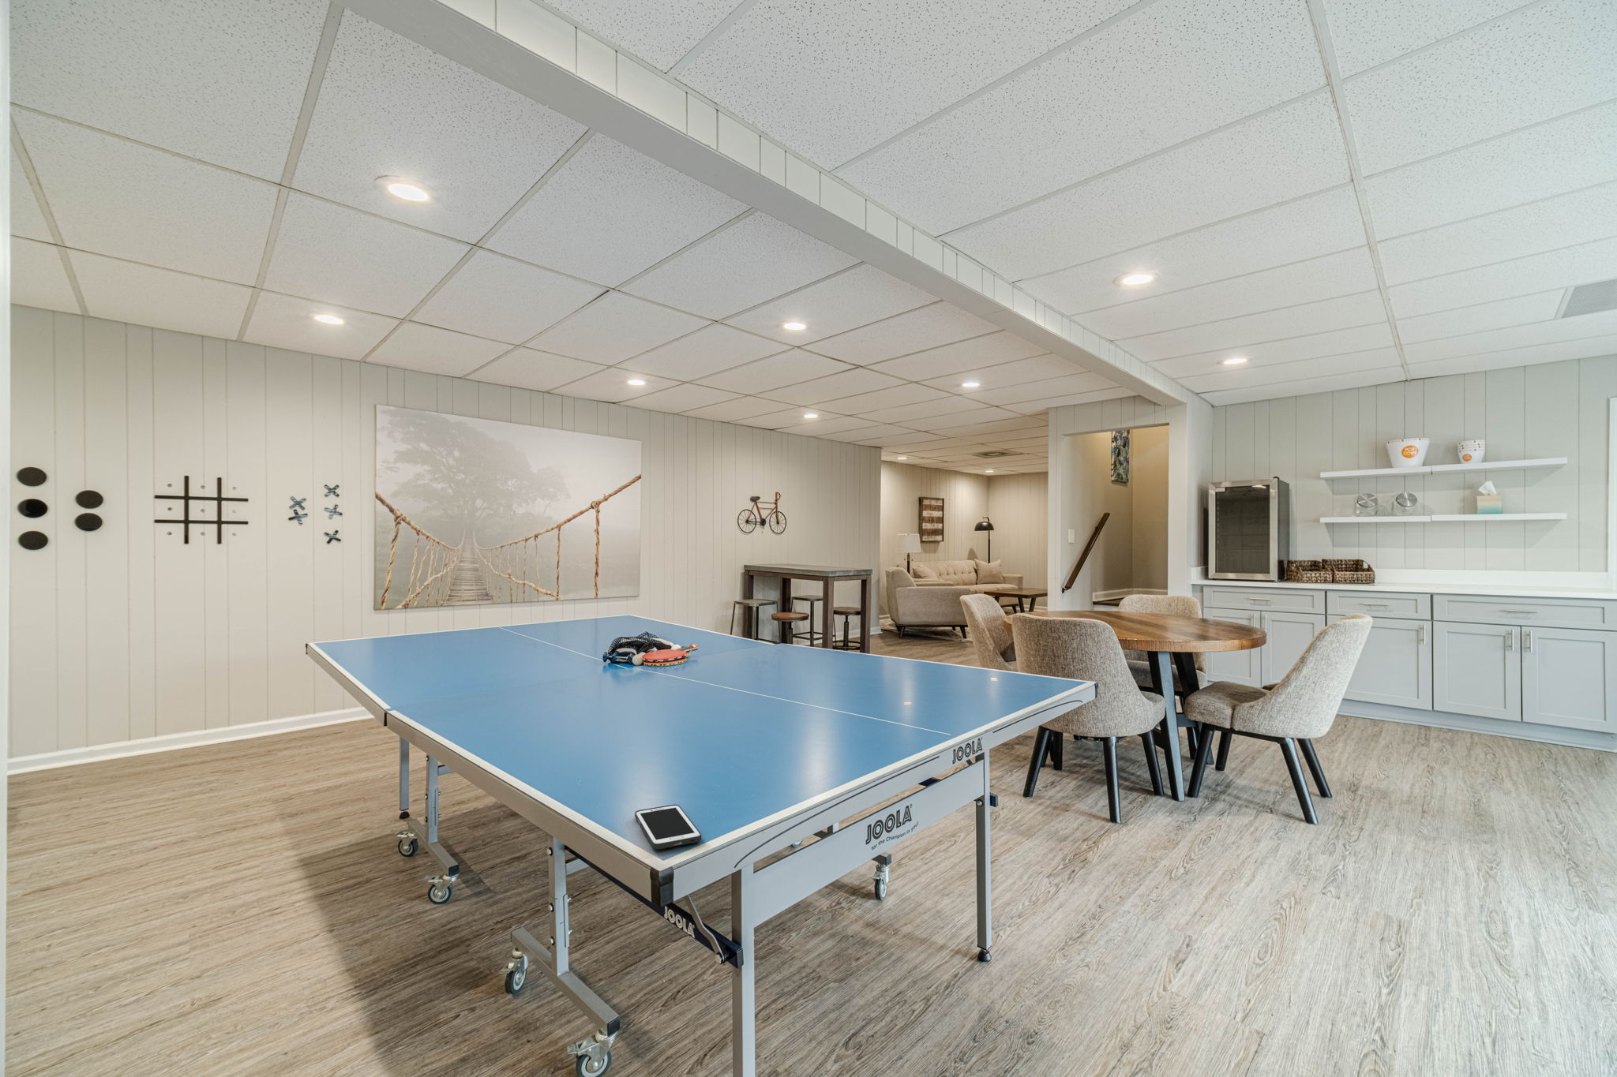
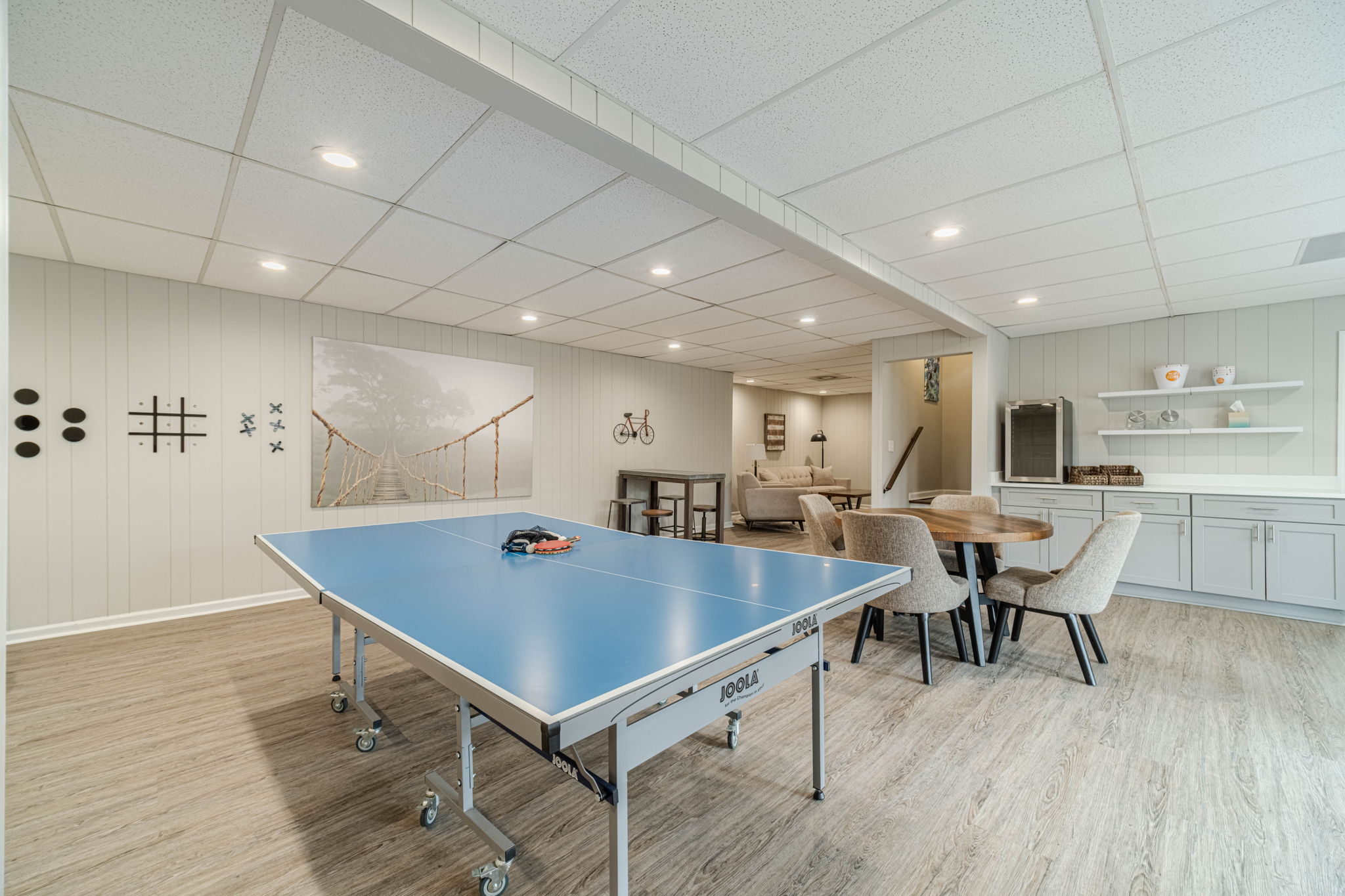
- cell phone [634,804,702,850]
